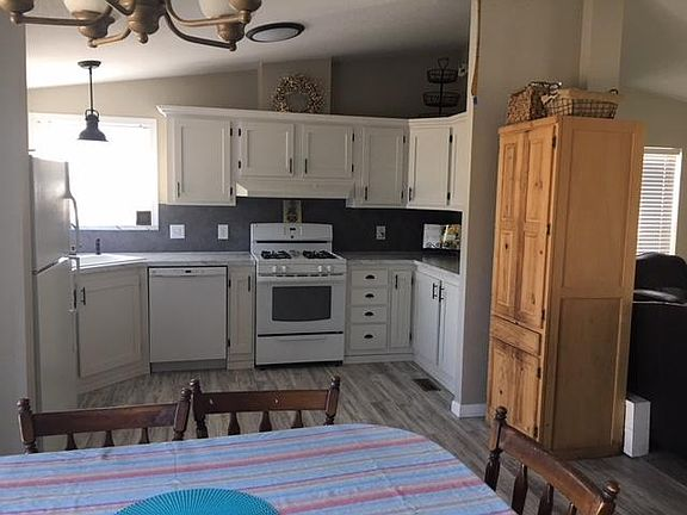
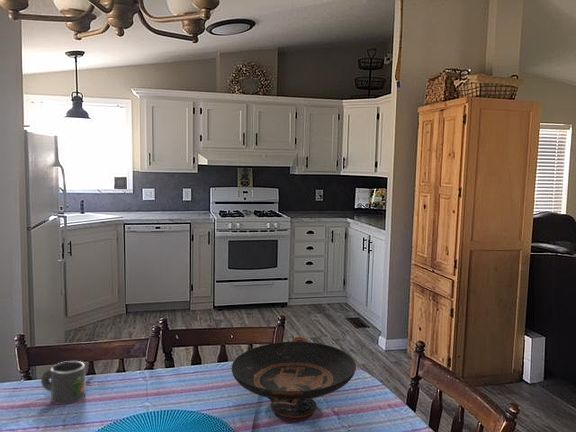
+ decorative bowl [231,336,357,419]
+ mug [40,360,86,405]
